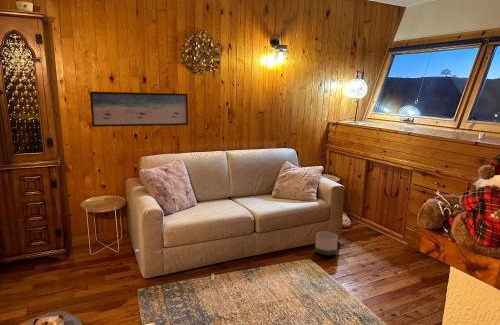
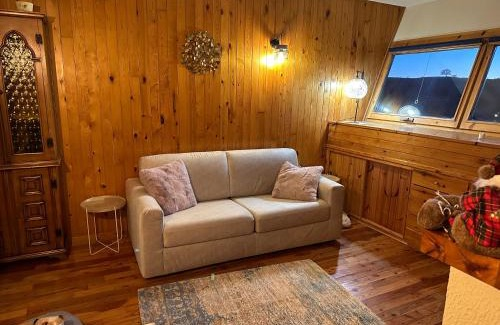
- wall art [89,91,189,128]
- planter [314,231,339,257]
